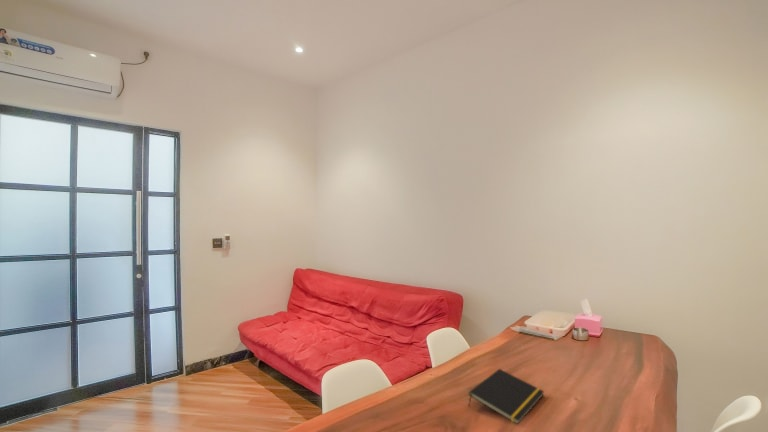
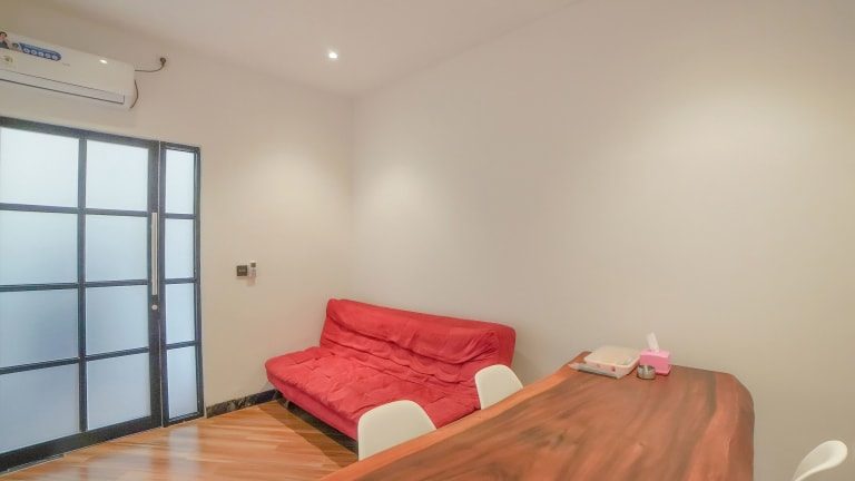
- notepad [468,368,545,425]
